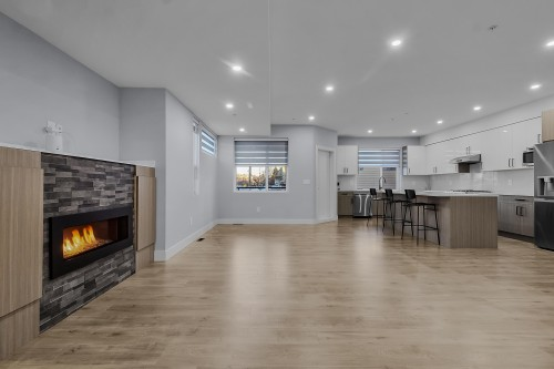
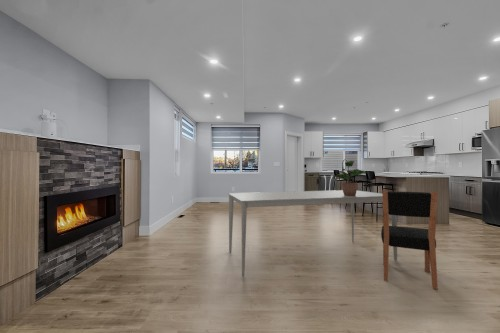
+ dining chair [380,189,439,290]
+ potted plant [332,160,368,196]
+ dining table [228,189,398,278]
